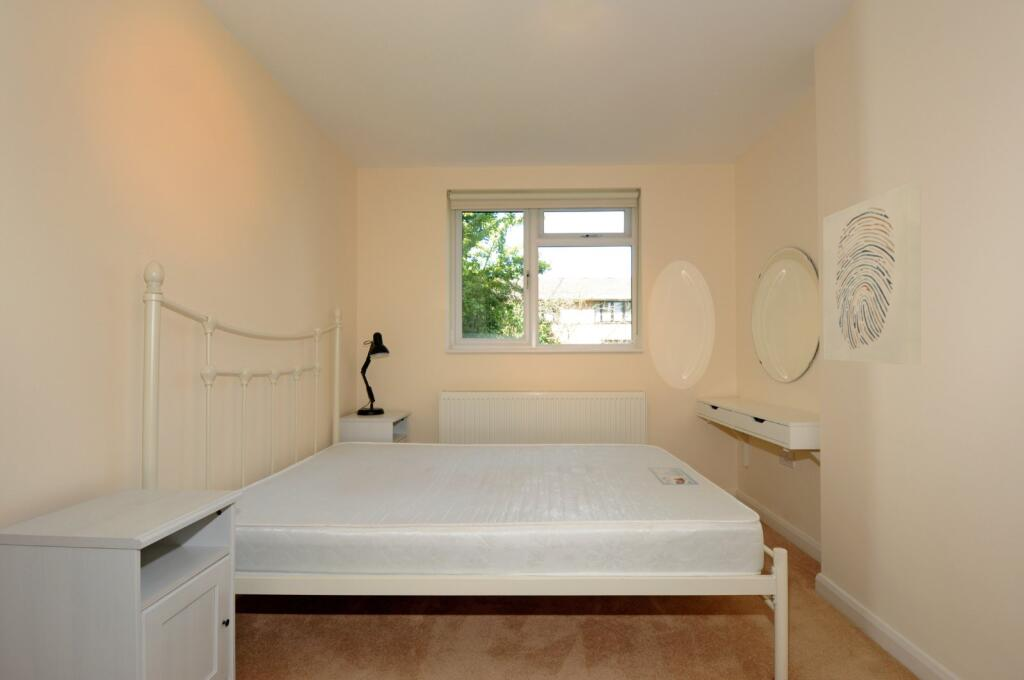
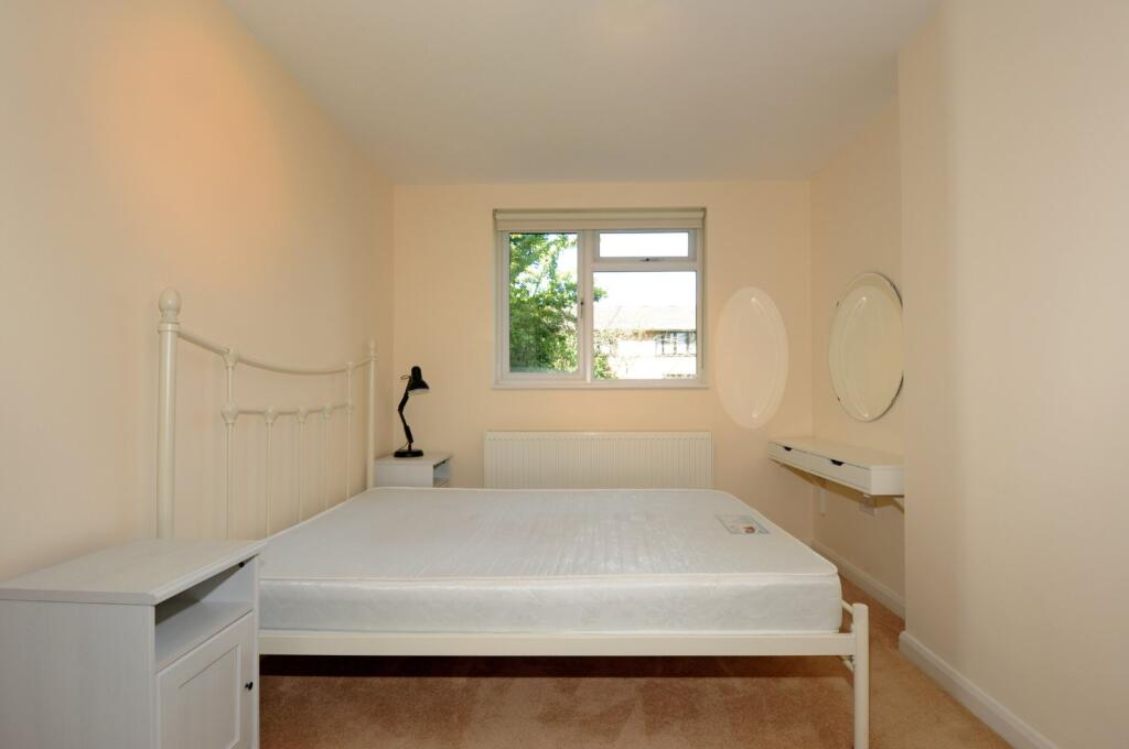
- wall art [822,181,922,366]
